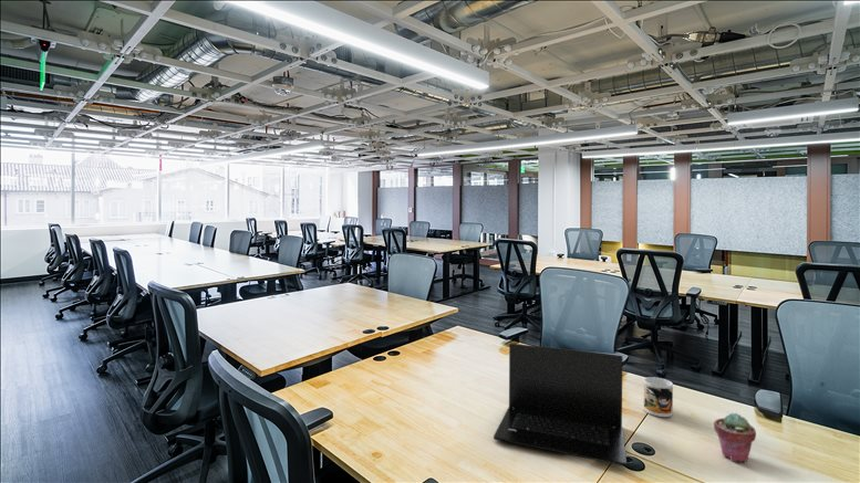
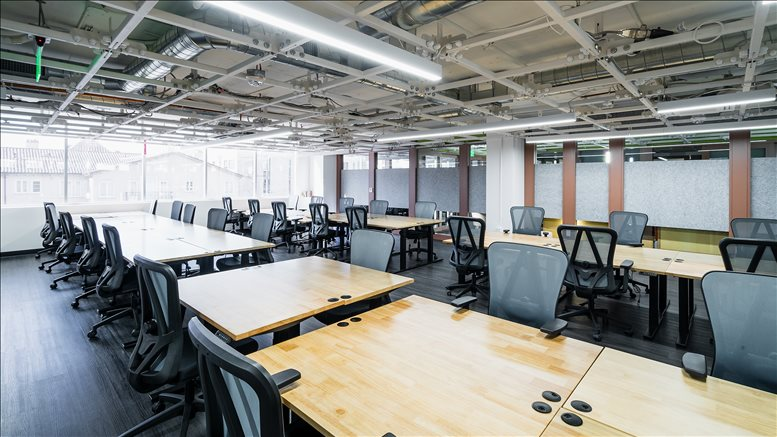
- mug [643,376,674,418]
- potted succulent [713,412,757,463]
- laptop [493,343,628,466]
